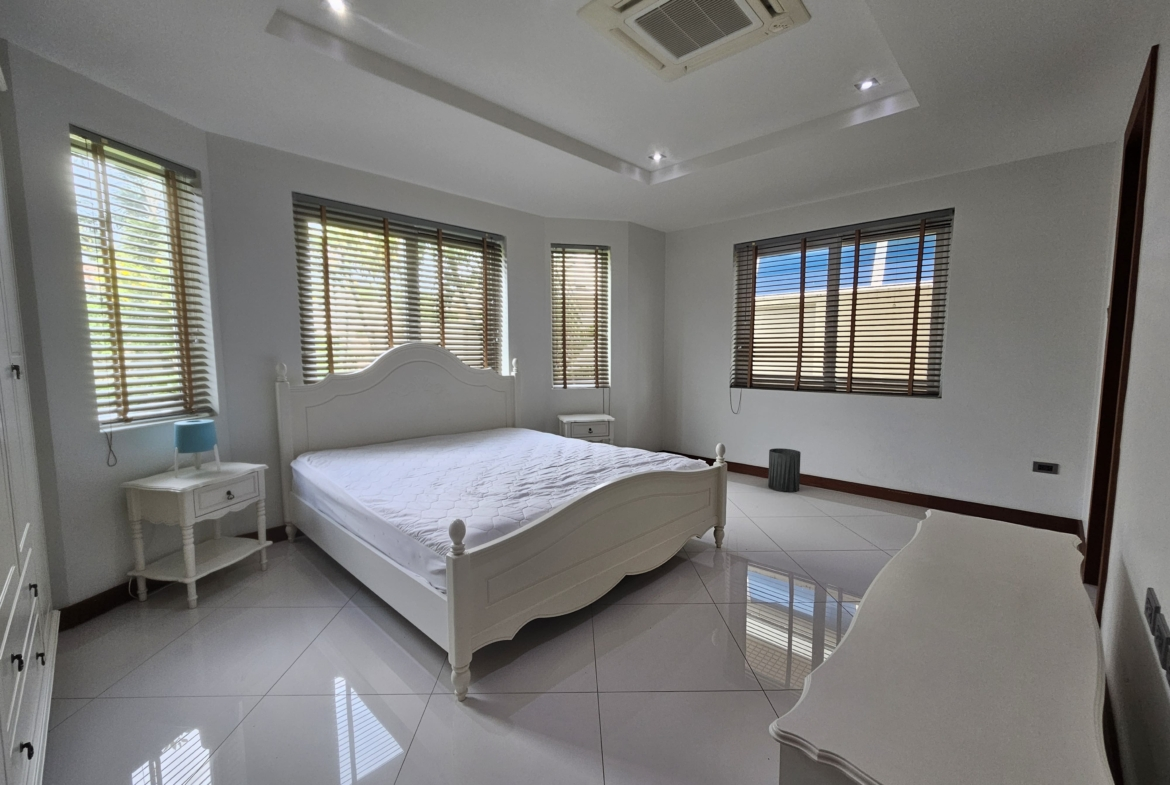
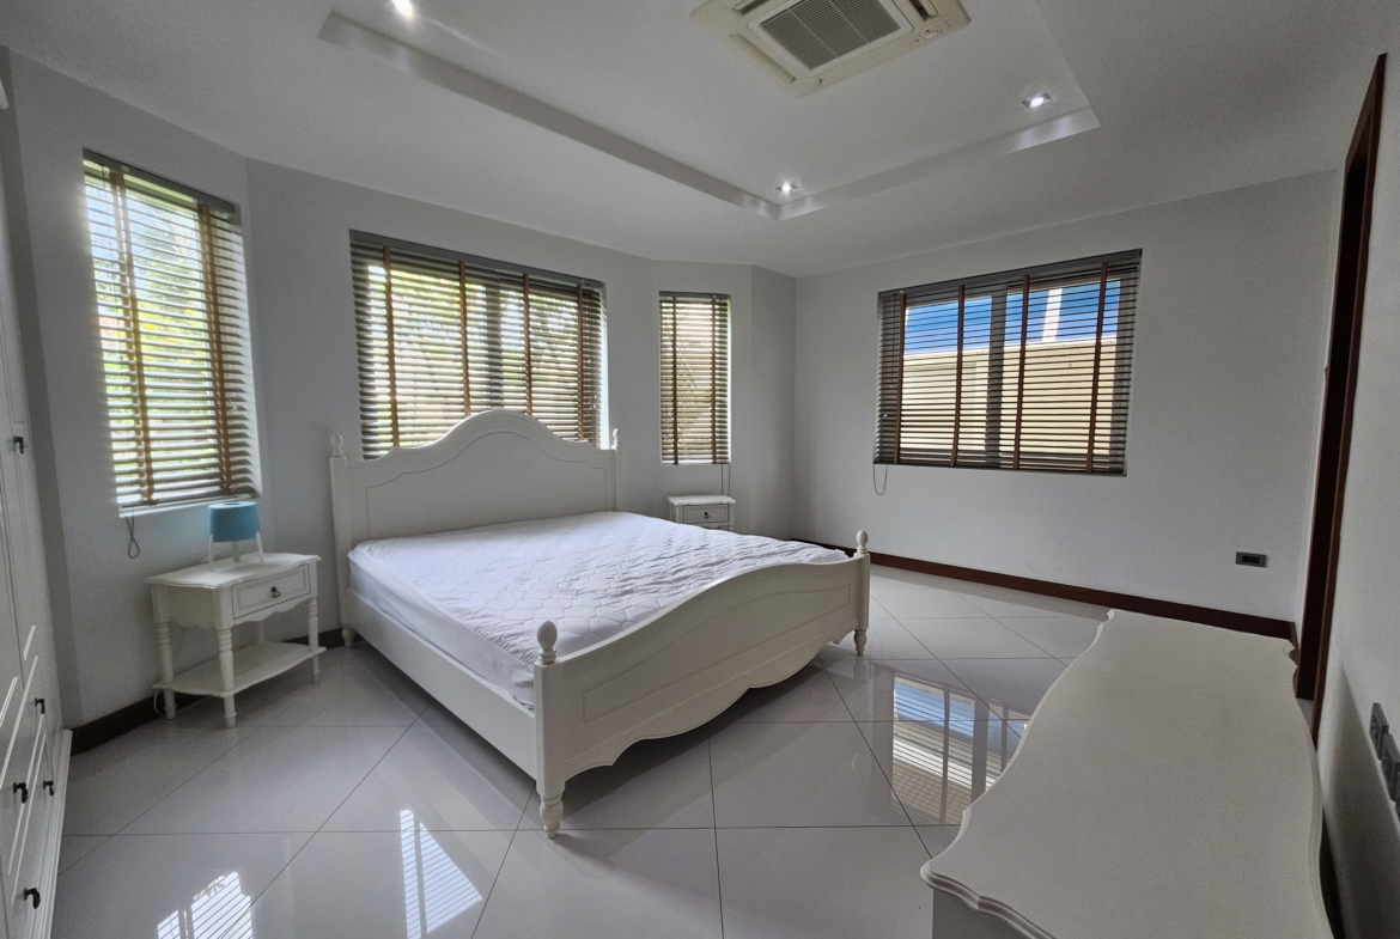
- trash can [767,447,801,493]
